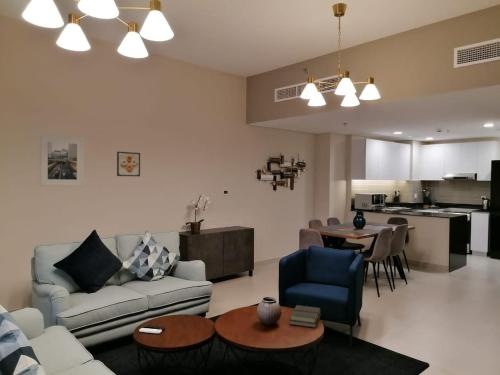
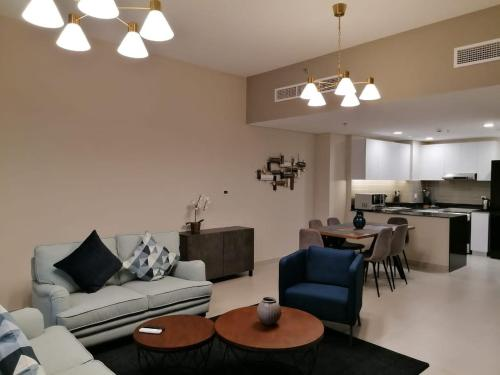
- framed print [39,134,85,187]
- book [288,304,322,329]
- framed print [116,151,141,177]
